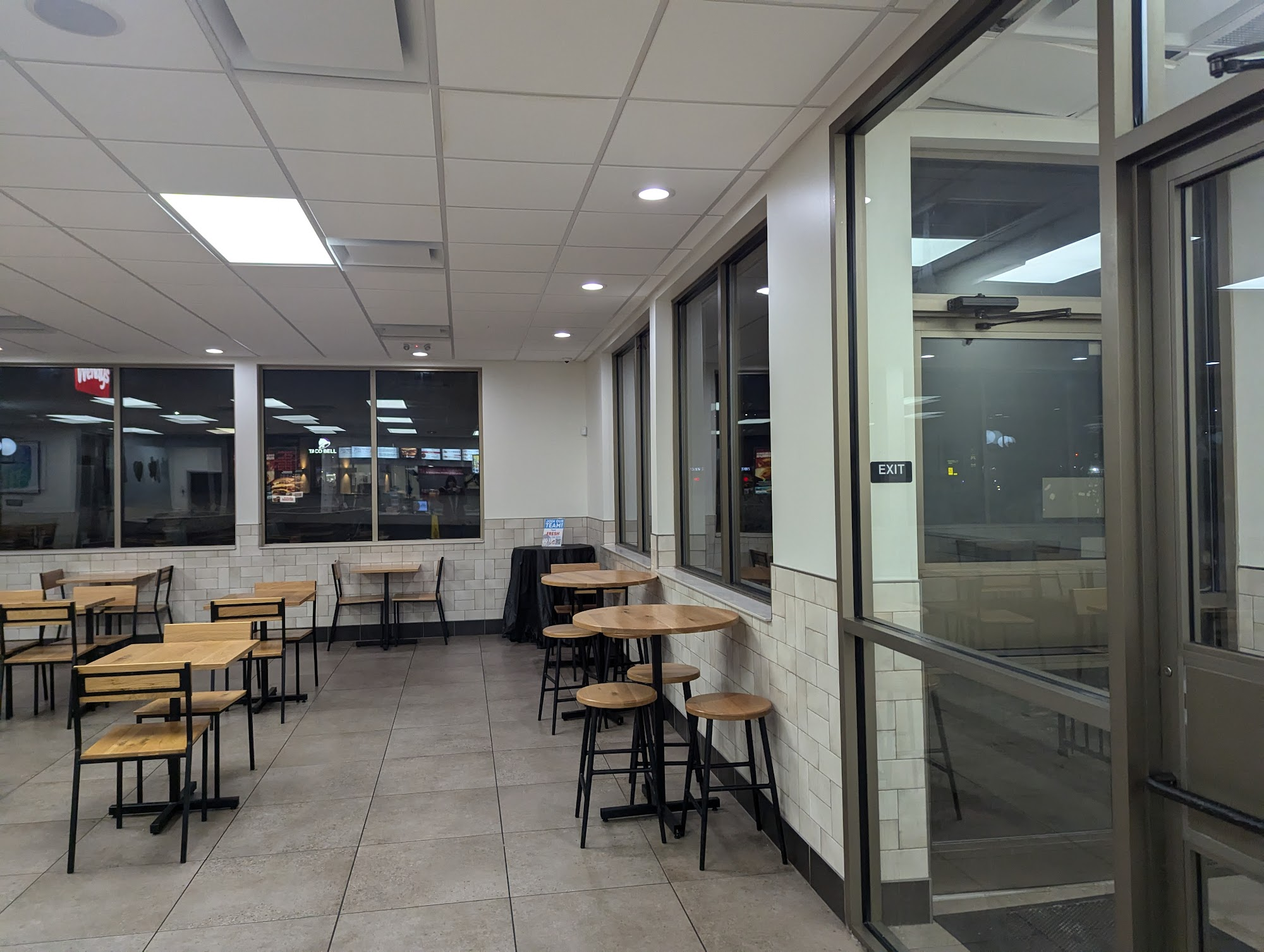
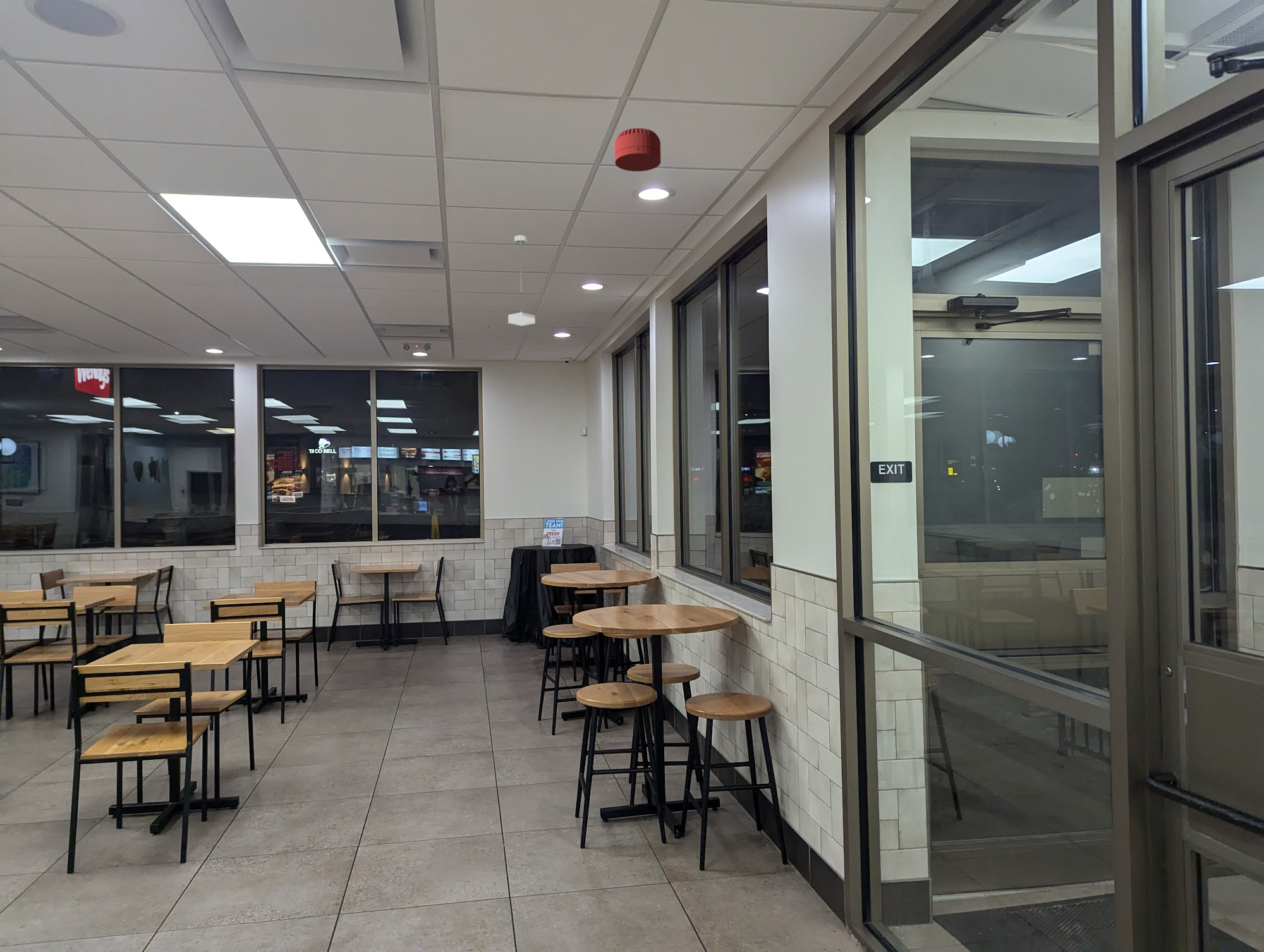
+ smoke detector [614,128,661,172]
+ pendant lamp [507,235,535,327]
